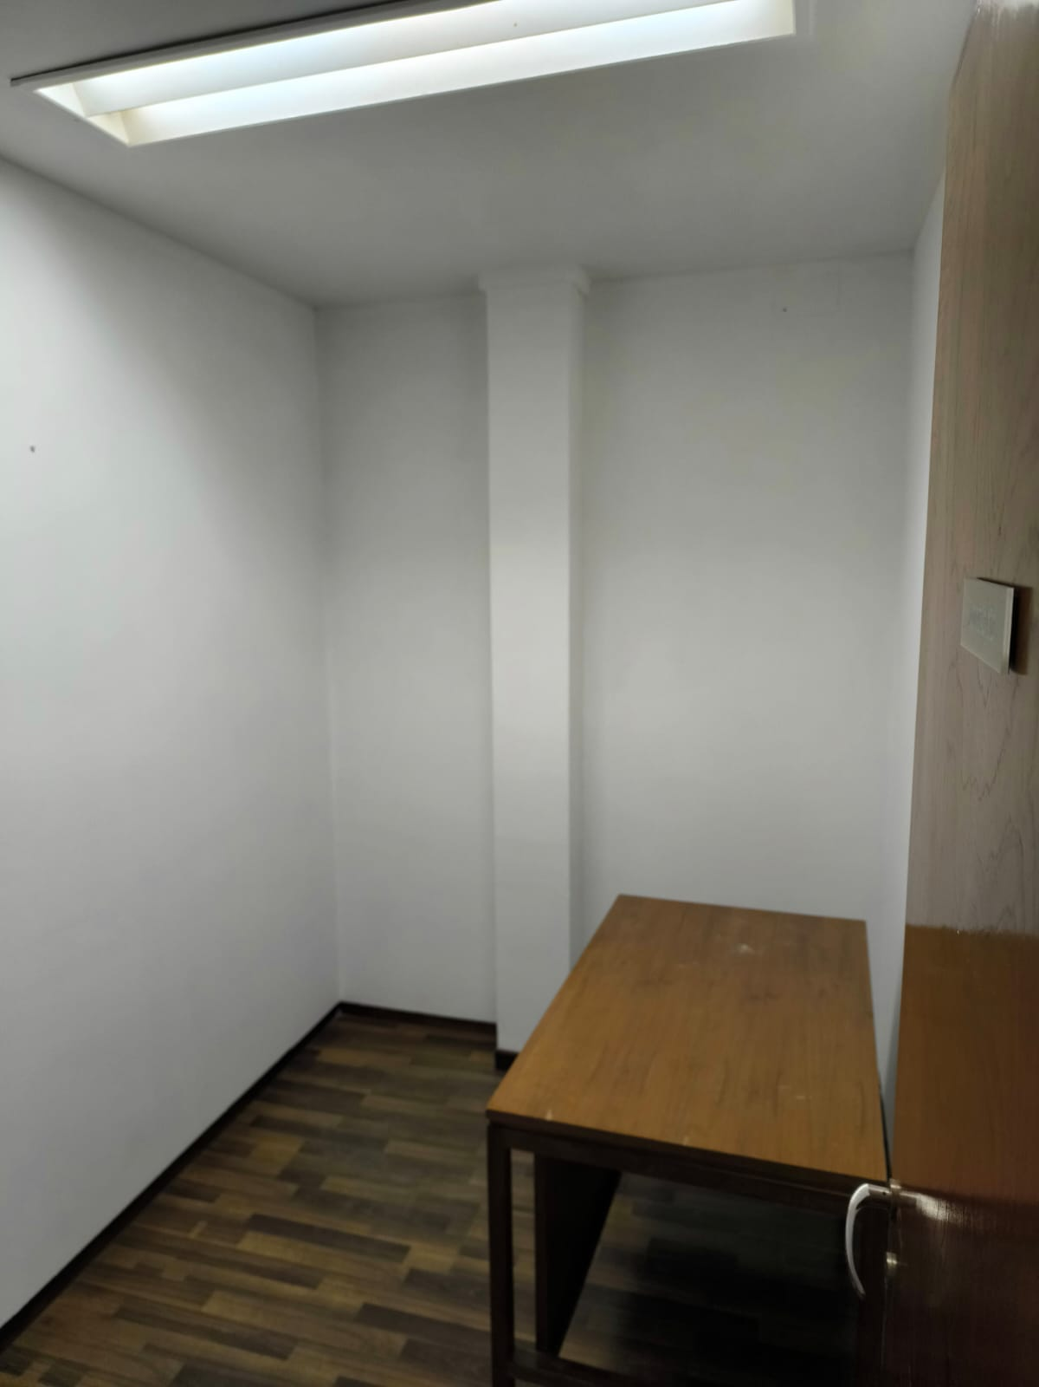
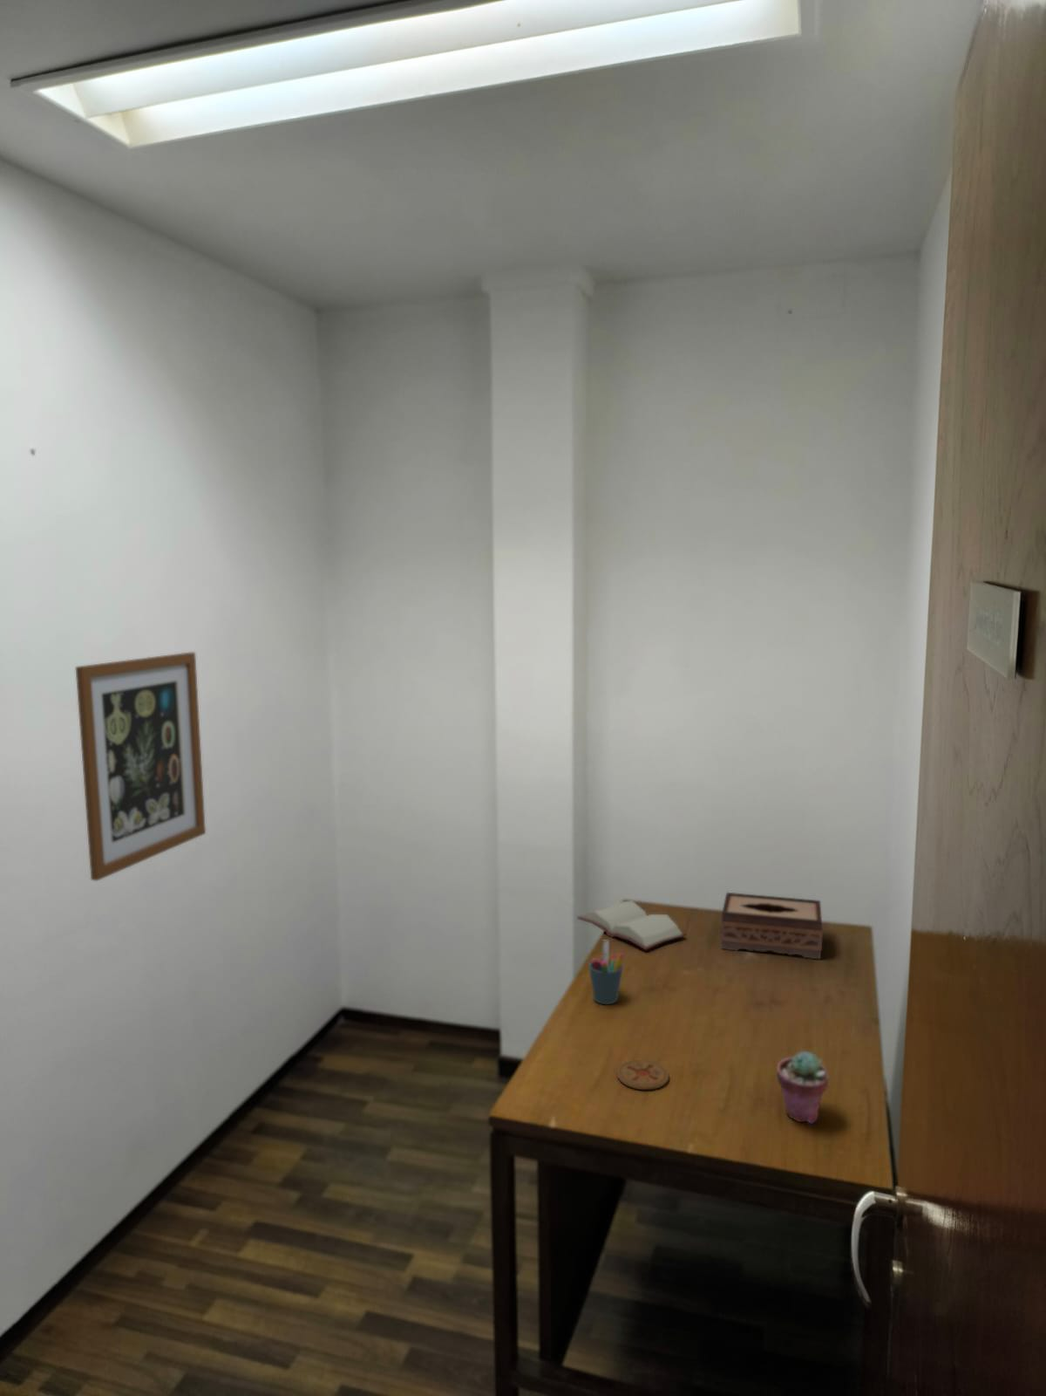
+ coaster [616,1060,669,1090]
+ wall art [75,652,207,882]
+ pen holder [588,940,625,1005]
+ potted succulent [776,1051,830,1124]
+ hardback book [576,899,687,951]
+ tissue box [720,891,824,960]
